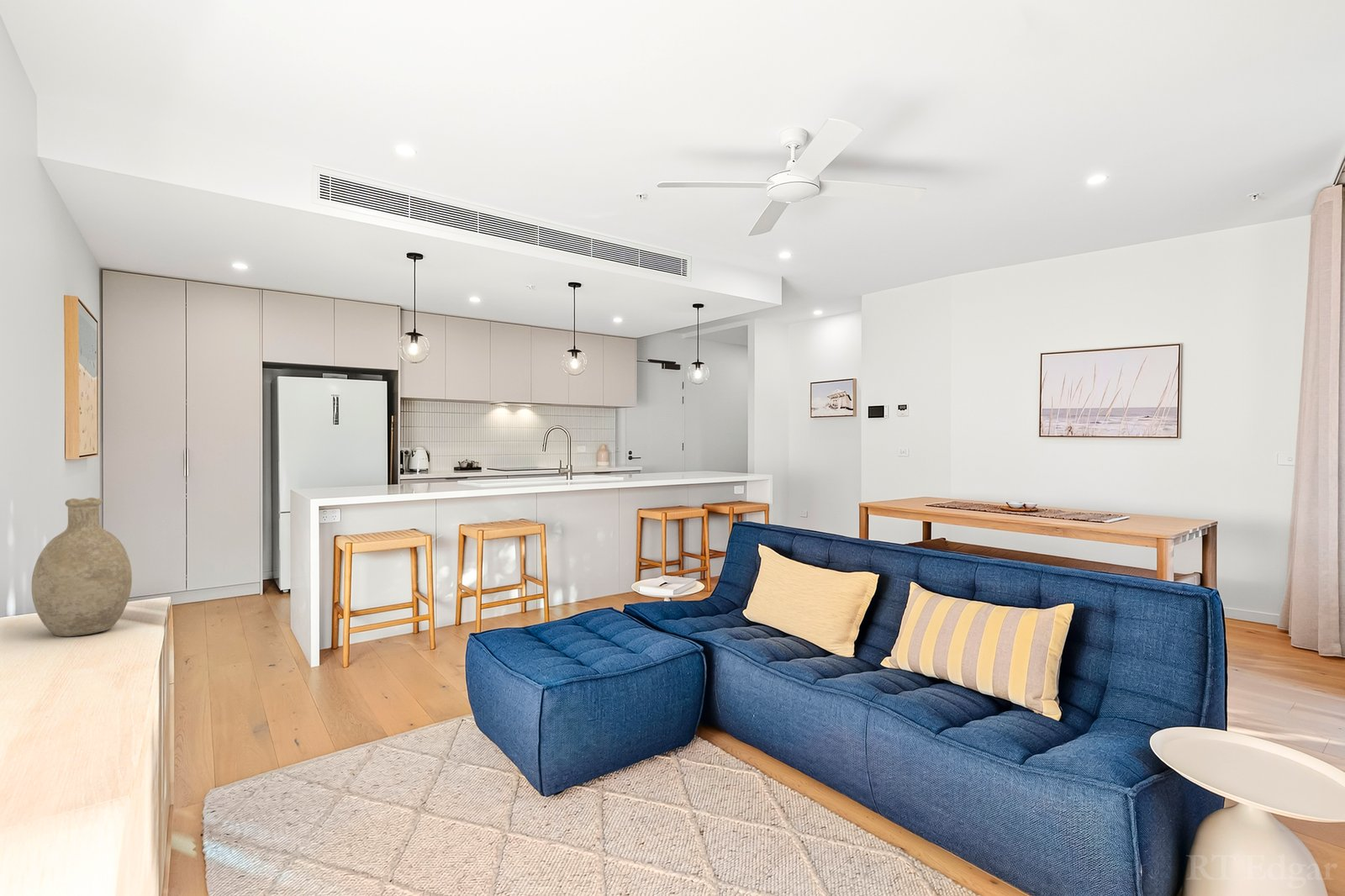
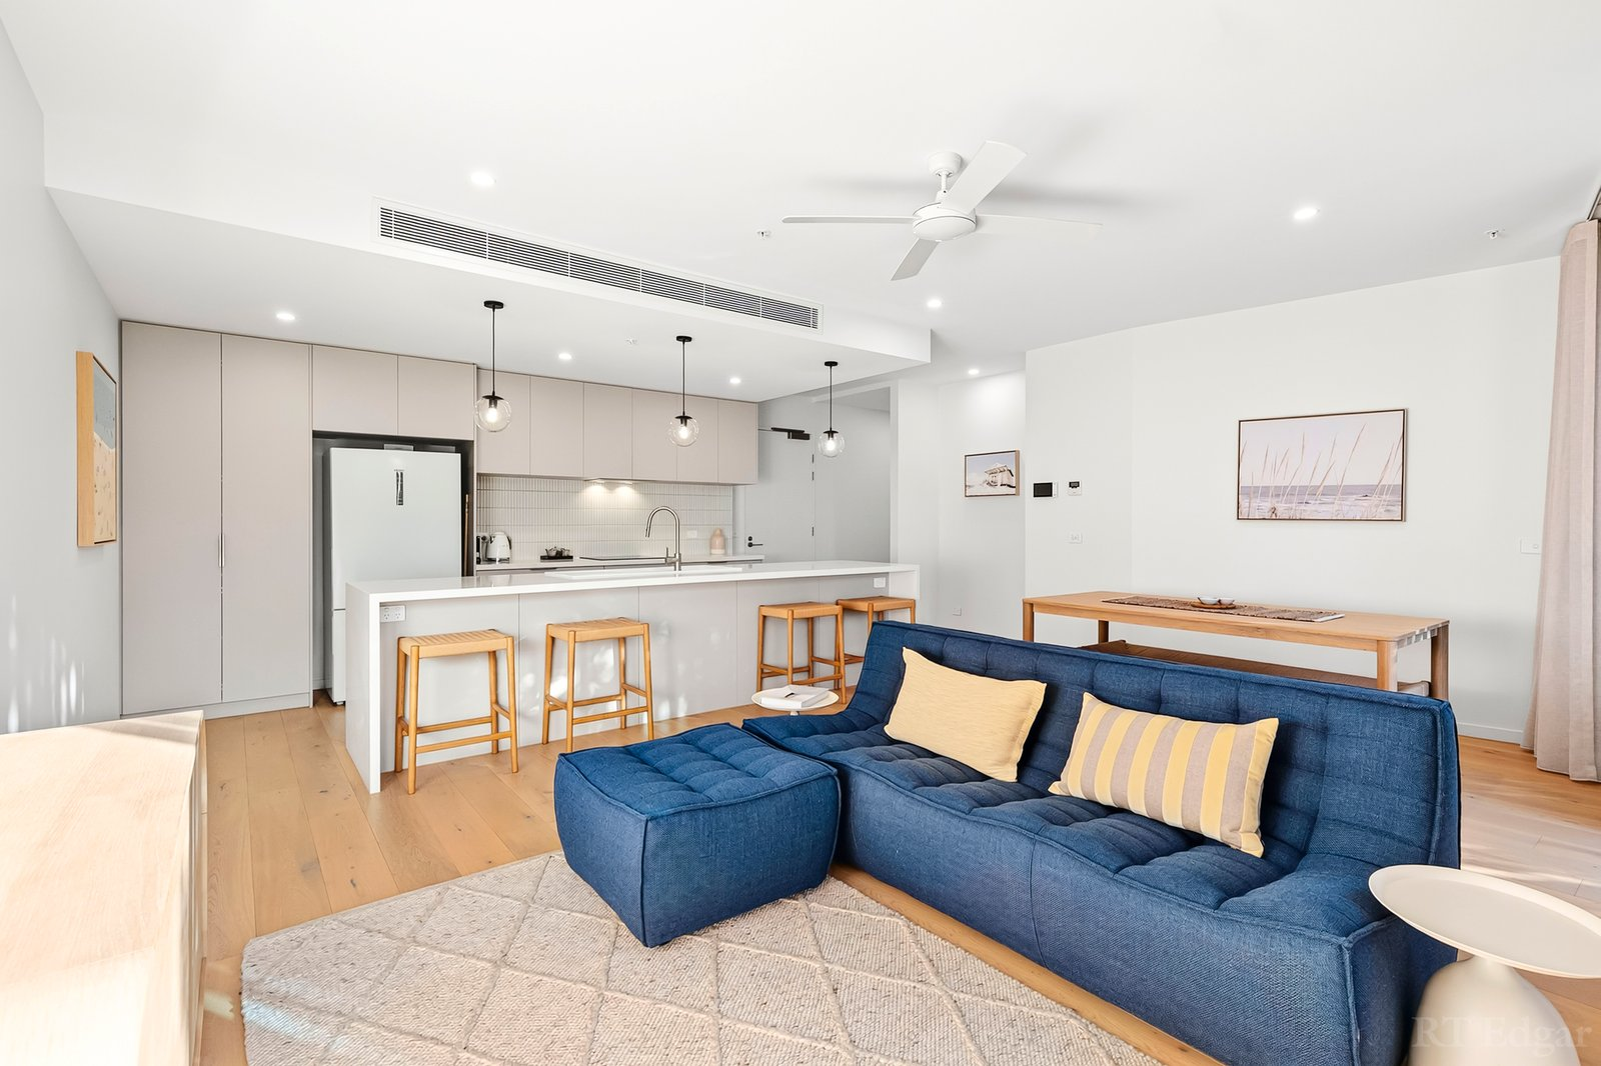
- decorative vase [30,497,133,637]
